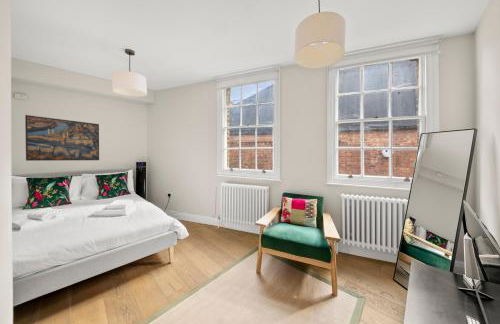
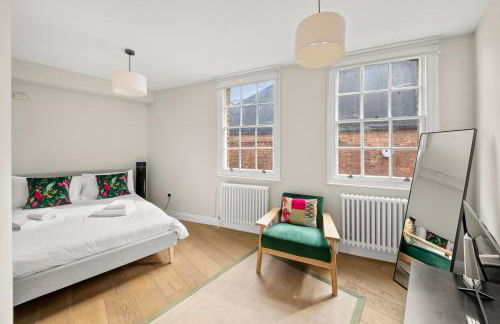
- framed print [24,114,100,162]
